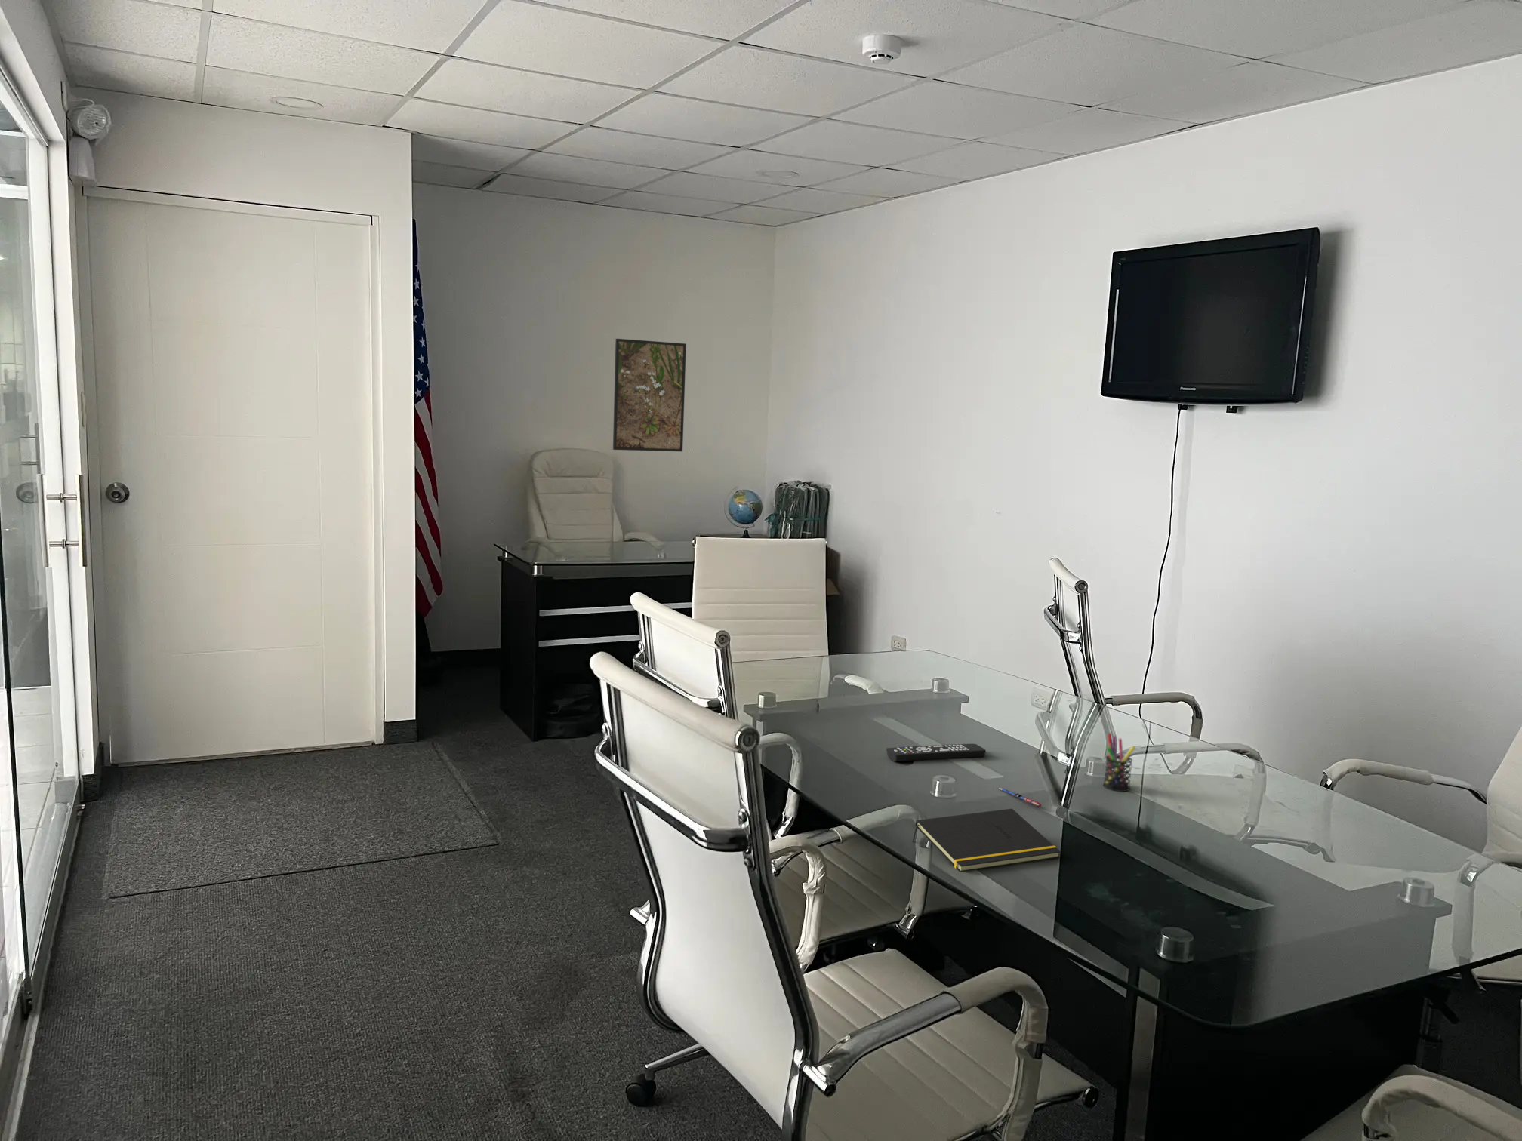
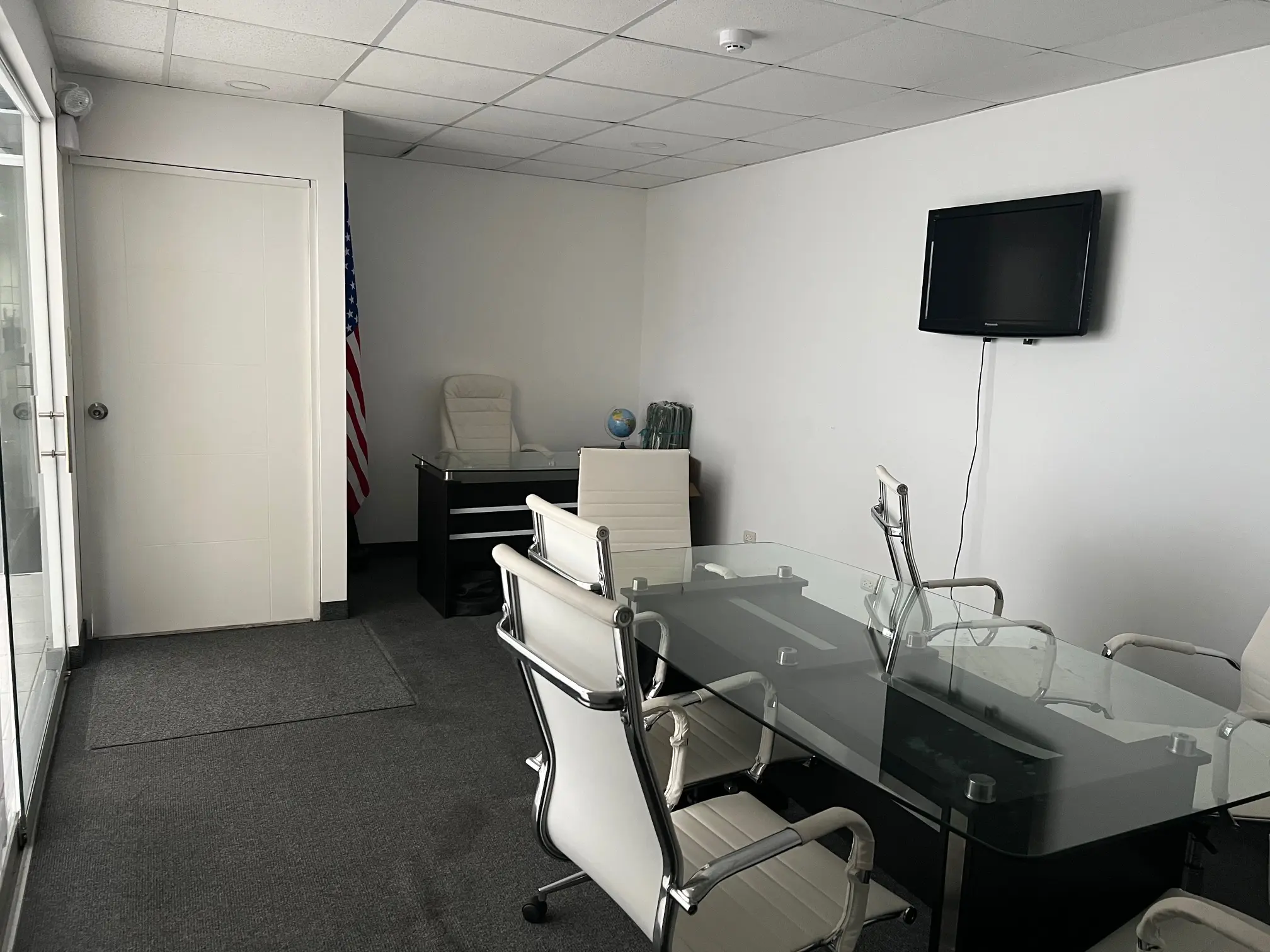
- pen [998,787,1043,808]
- remote control [886,743,986,762]
- pen holder [1103,732,1136,792]
- notepad [912,808,1062,873]
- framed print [612,338,687,452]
